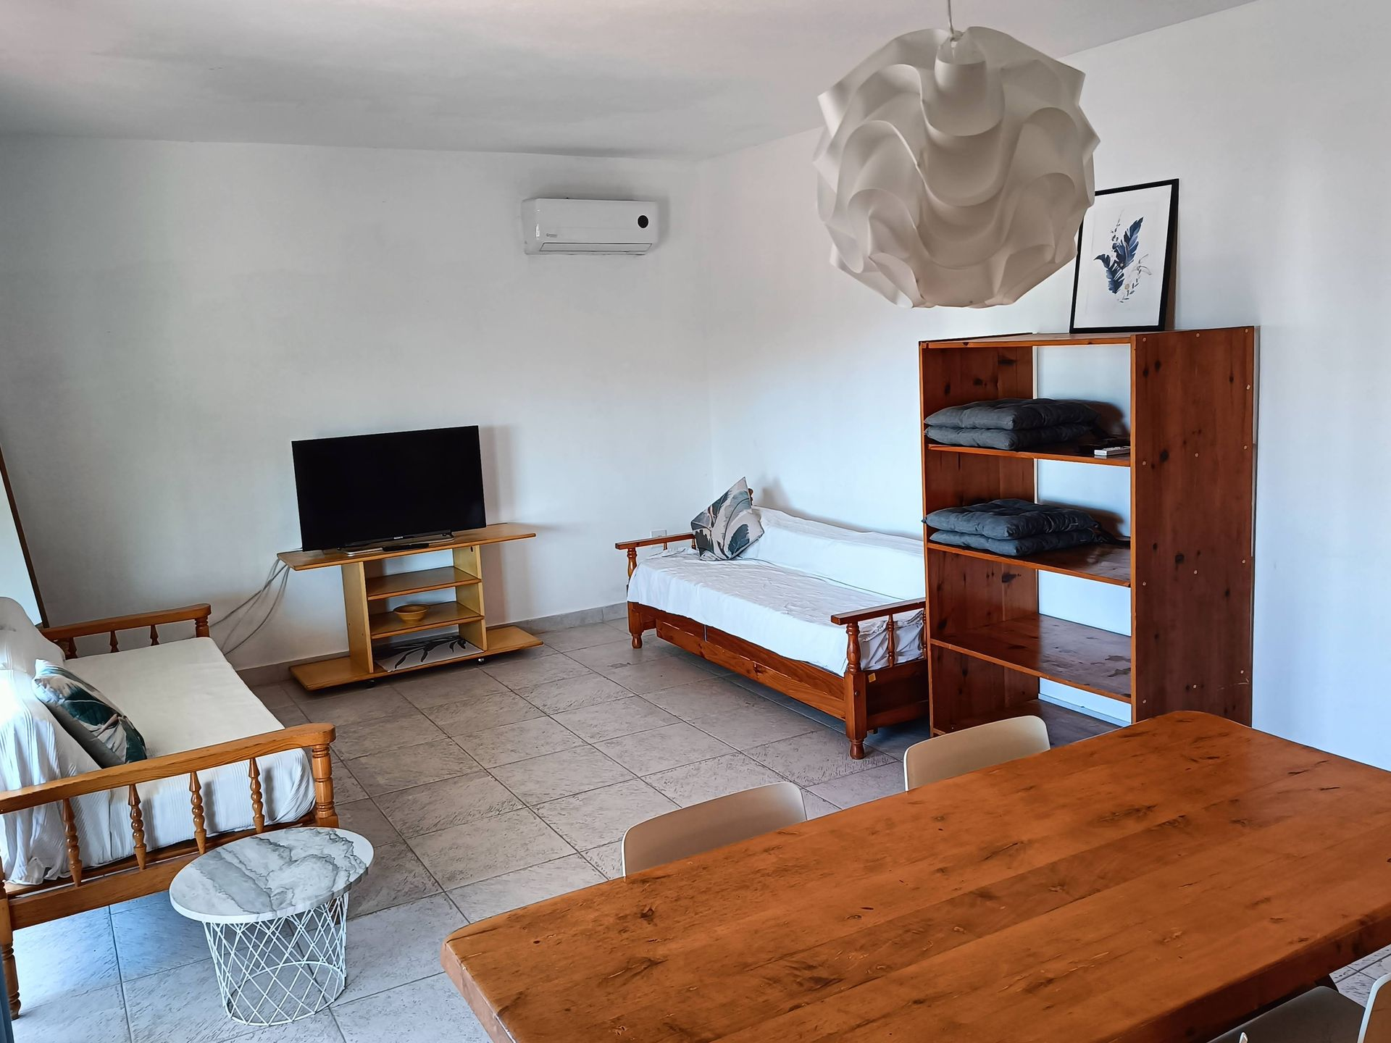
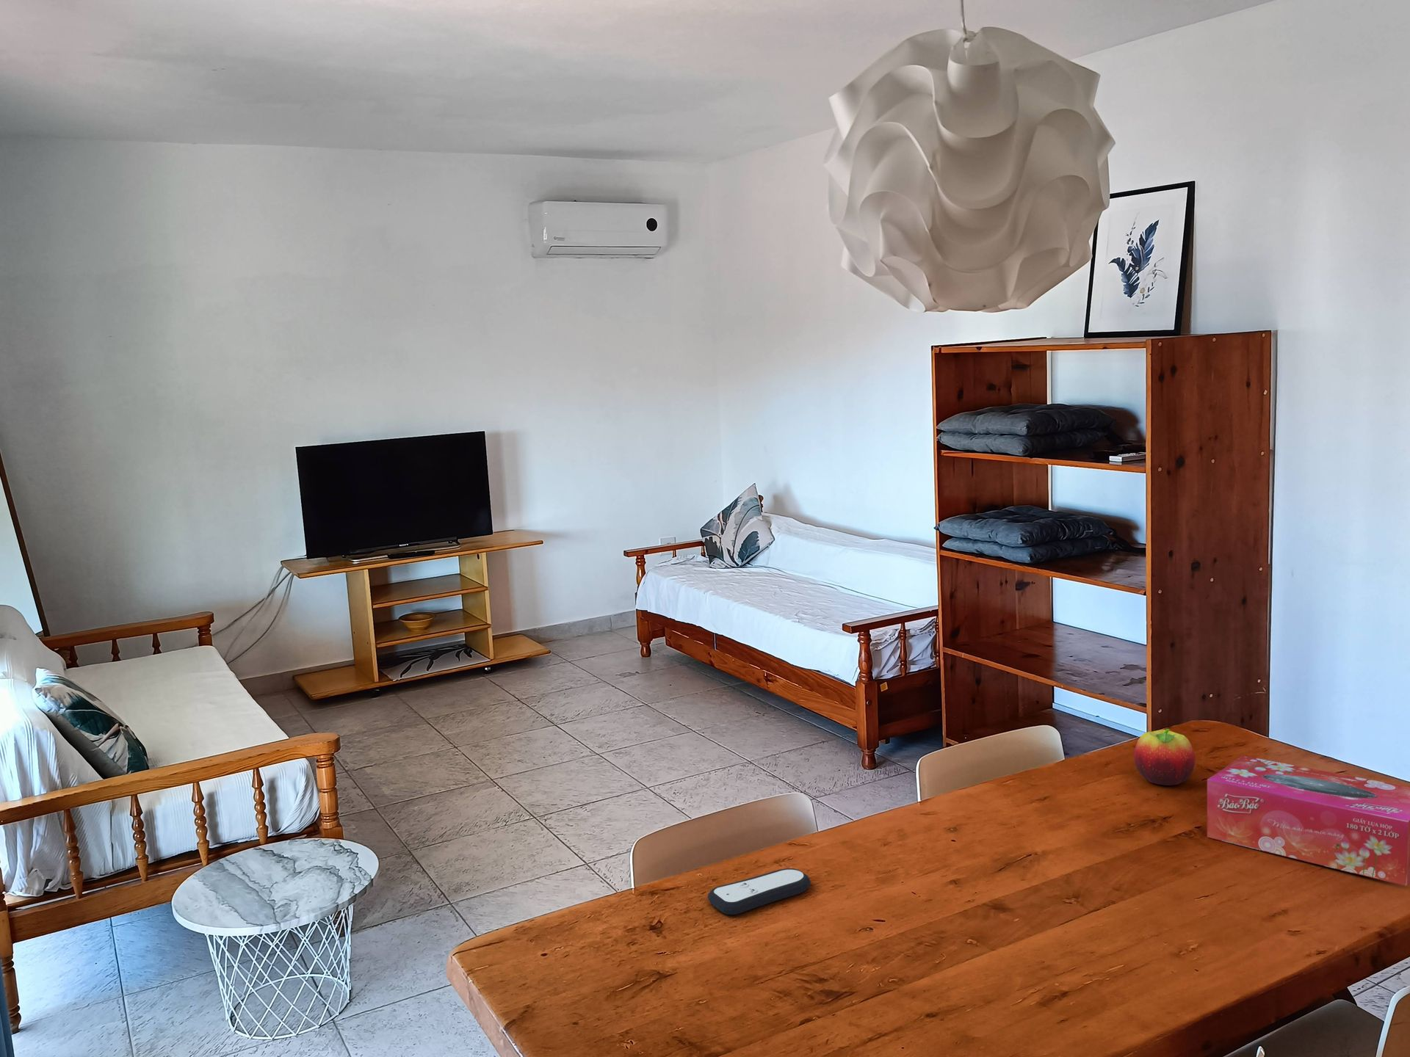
+ tissue box [1207,755,1410,887]
+ remote control [707,867,812,915]
+ fruit [1134,728,1197,786]
